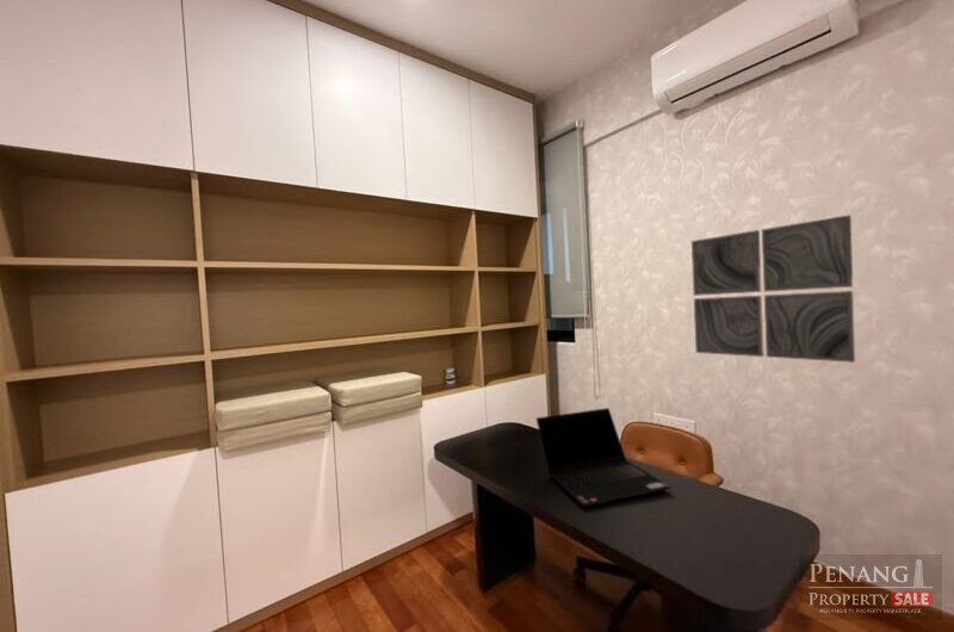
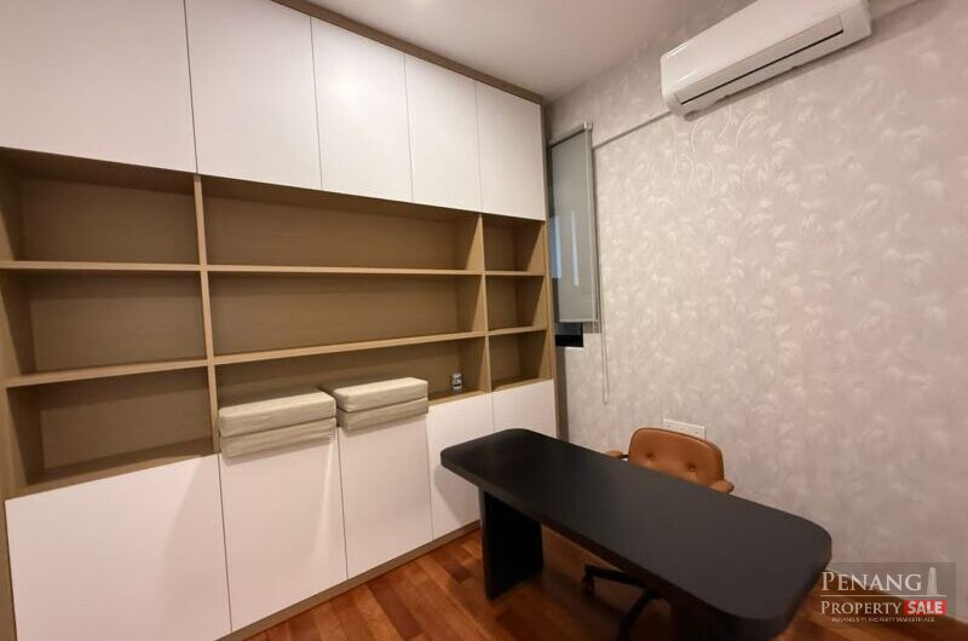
- wall art [690,213,856,364]
- laptop computer [535,407,673,508]
